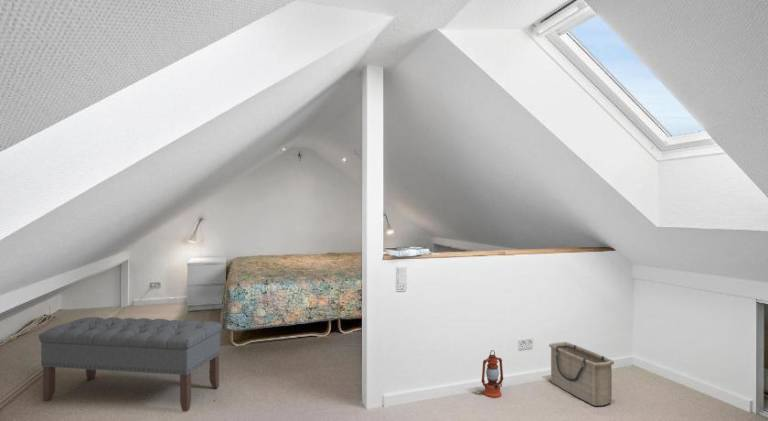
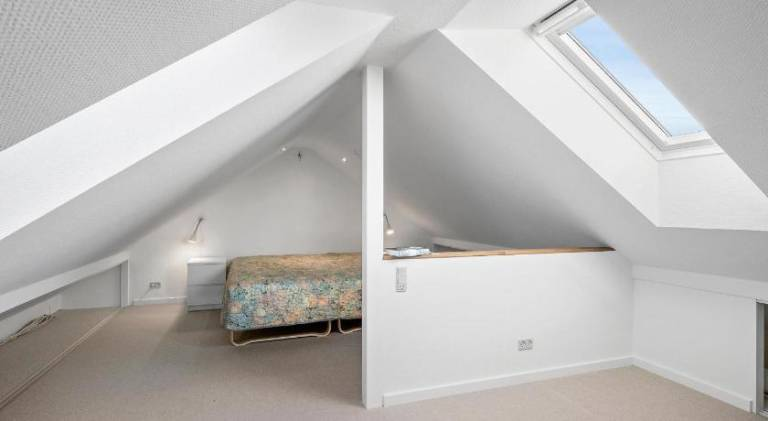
- bench [38,316,223,413]
- lantern [481,349,504,399]
- basket [548,341,615,407]
